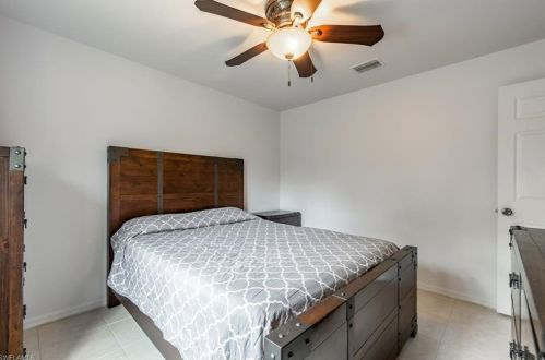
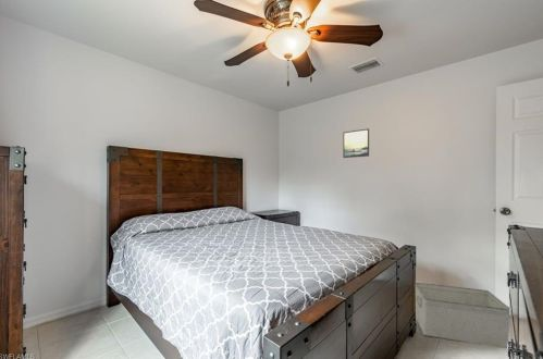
+ storage bin [415,282,510,349]
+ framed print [342,128,370,159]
